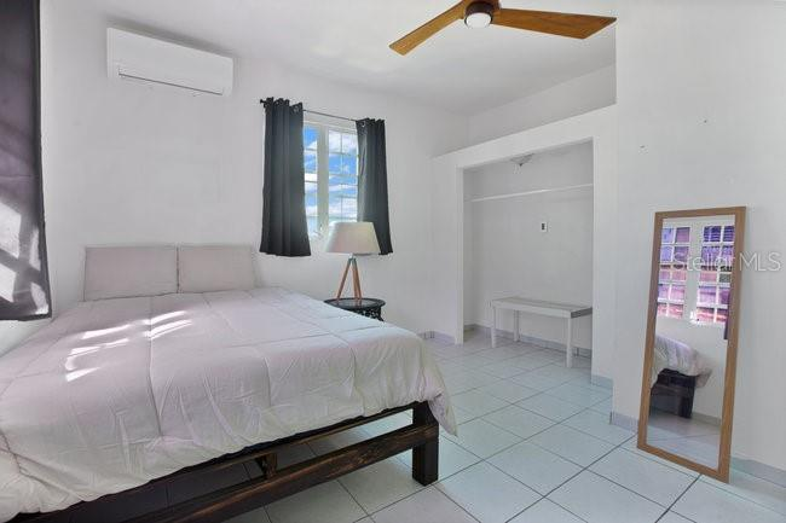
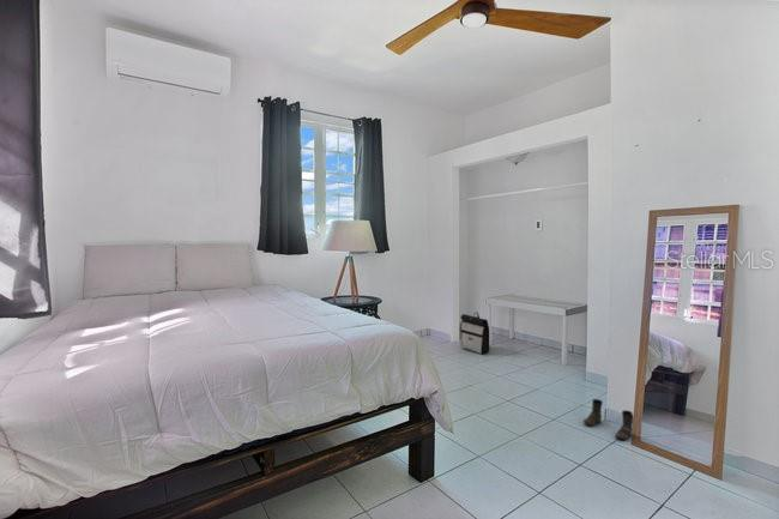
+ boots [582,398,634,441]
+ backpack [459,310,490,356]
